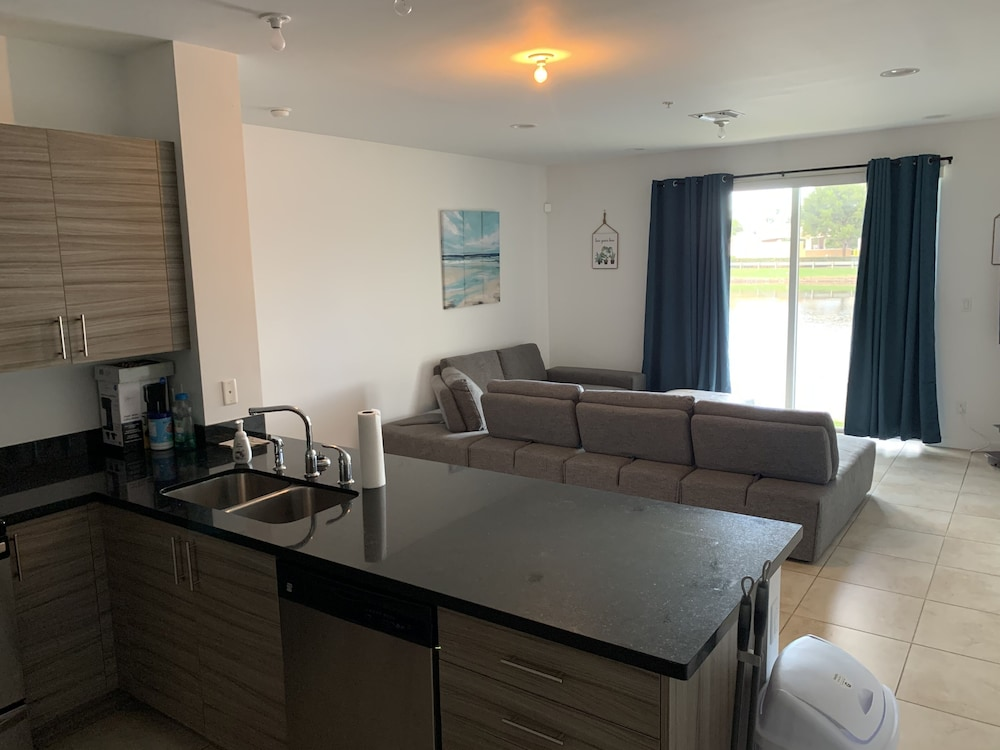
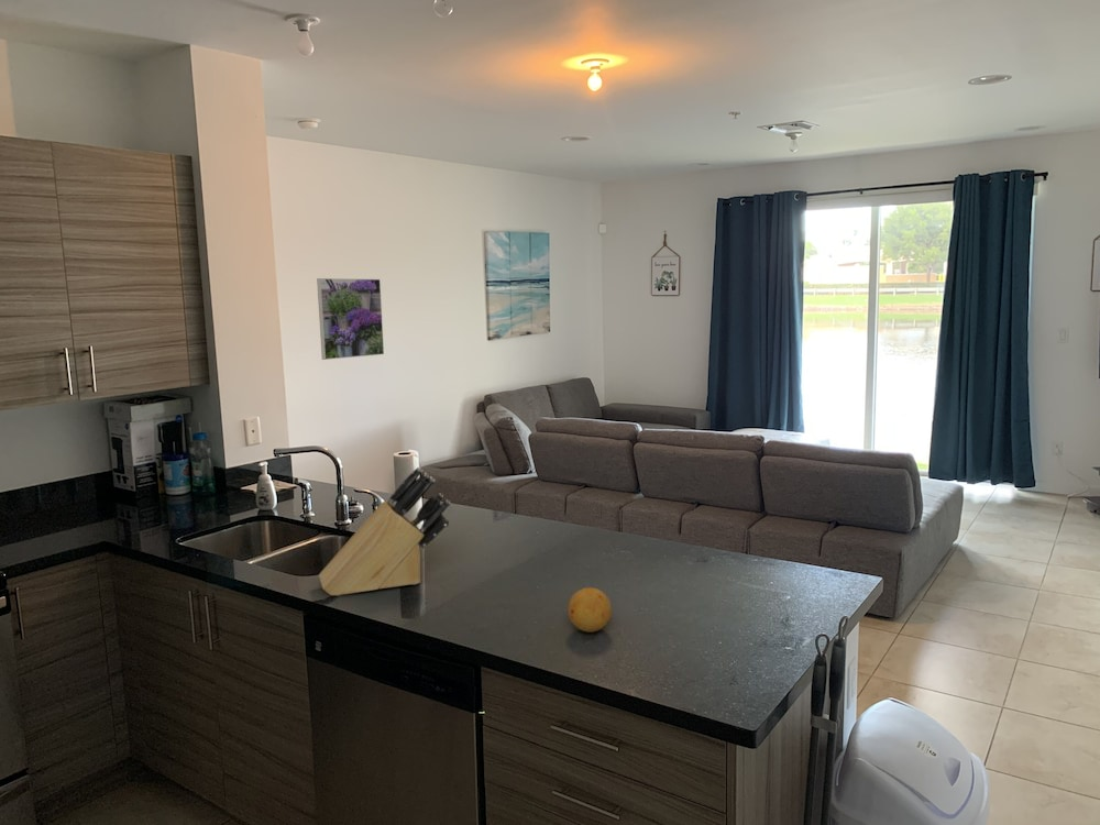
+ knife block [318,465,451,596]
+ fruit [568,586,613,634]
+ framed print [316,277,385,361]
